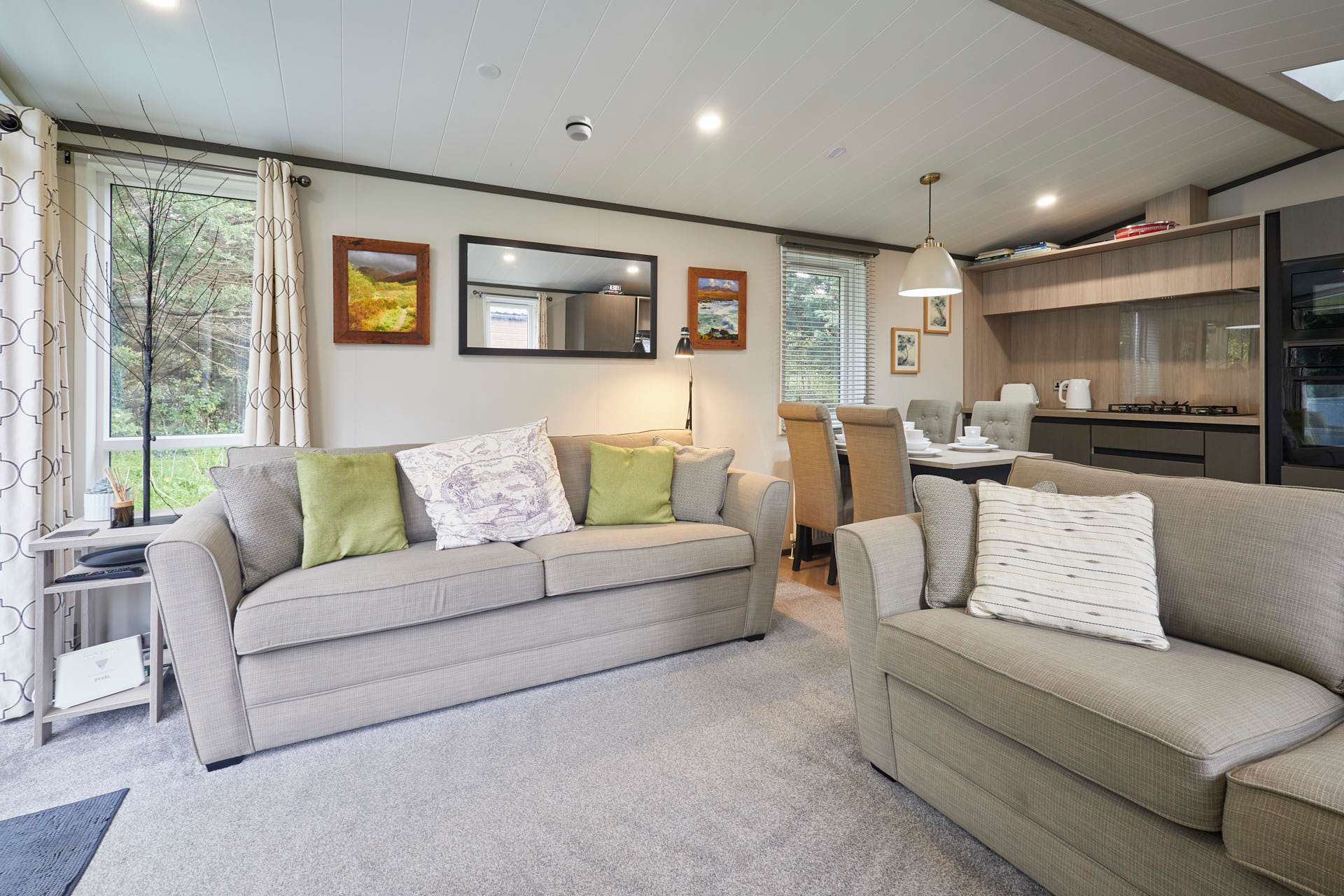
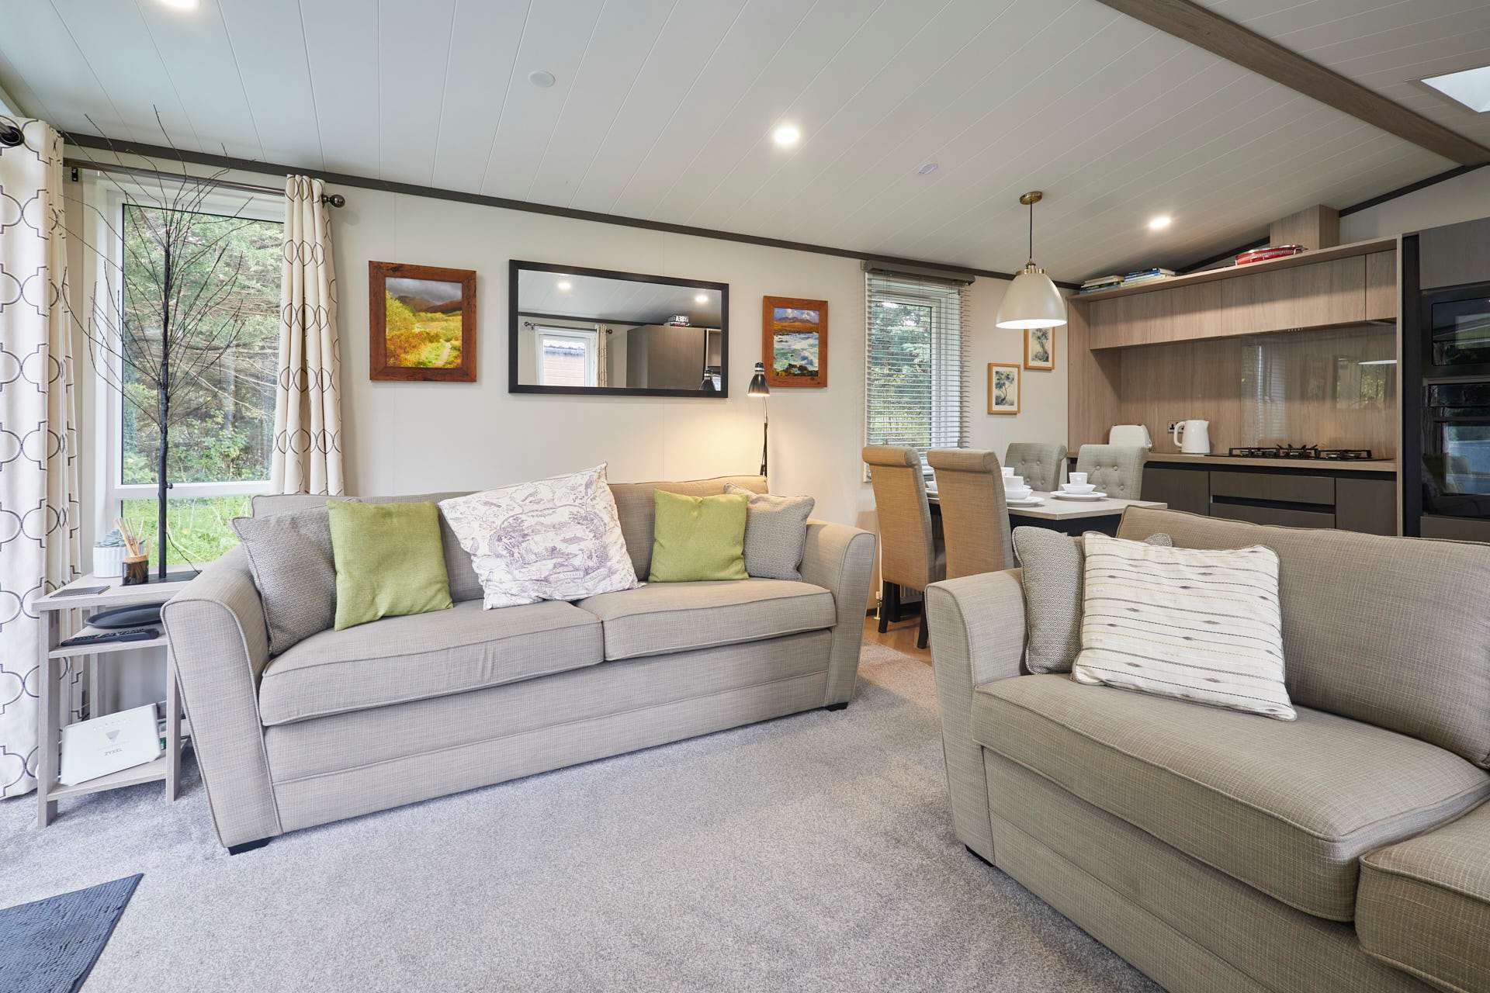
- smoke detector [565,115,593,142]
